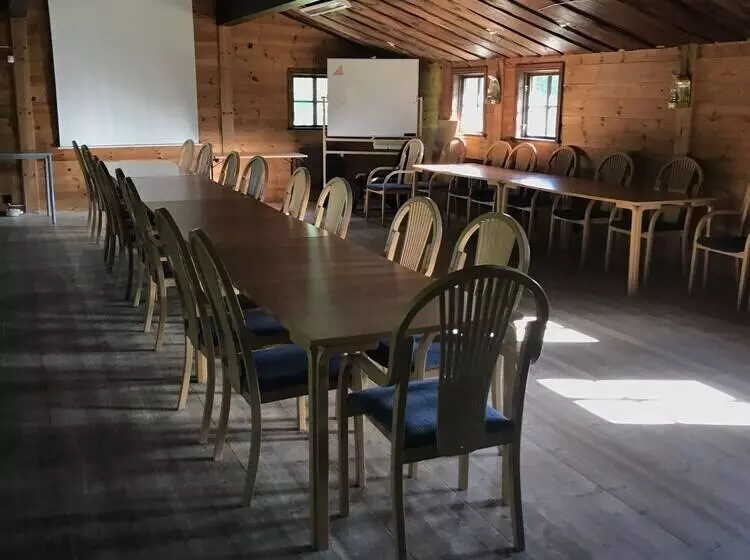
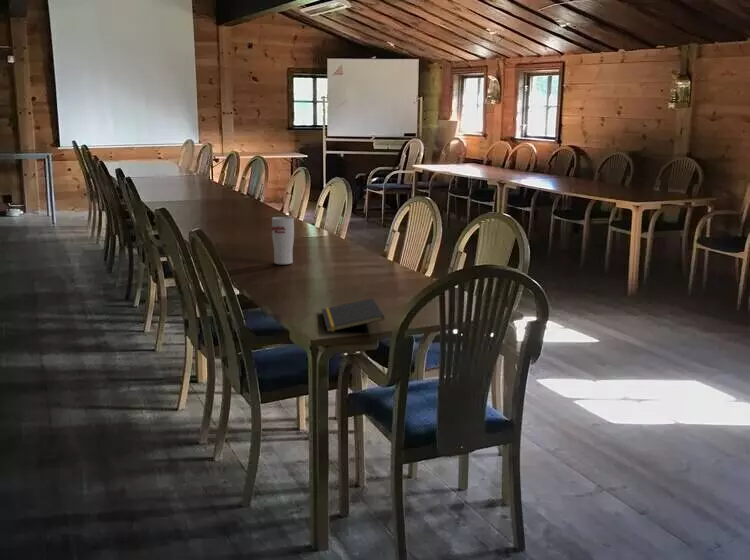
+ notepad [320,297,385,333]
+ cup [271,216,295,265]
